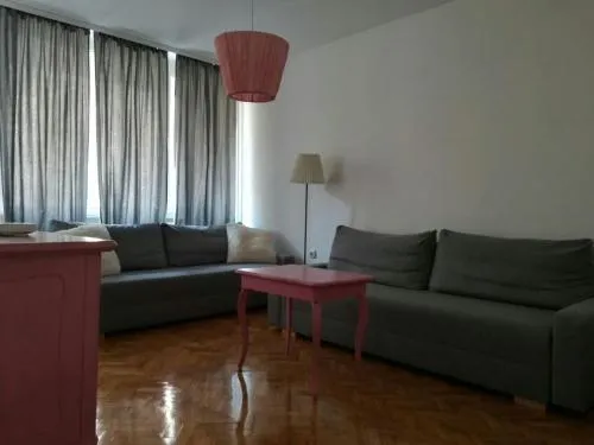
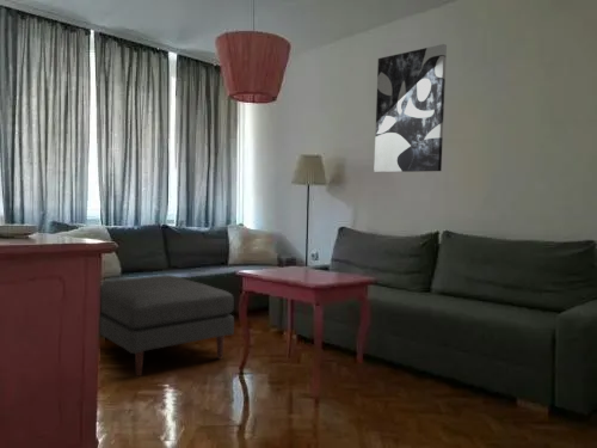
+ wall art [373,43,448,173]
+ ottoman [99,274,235,378]
